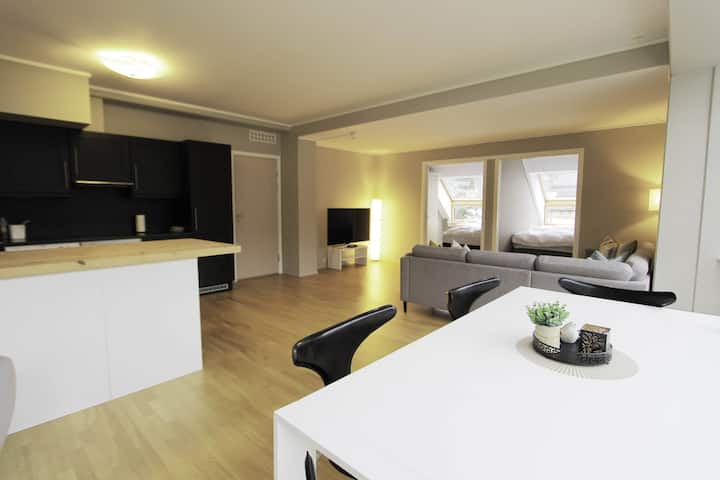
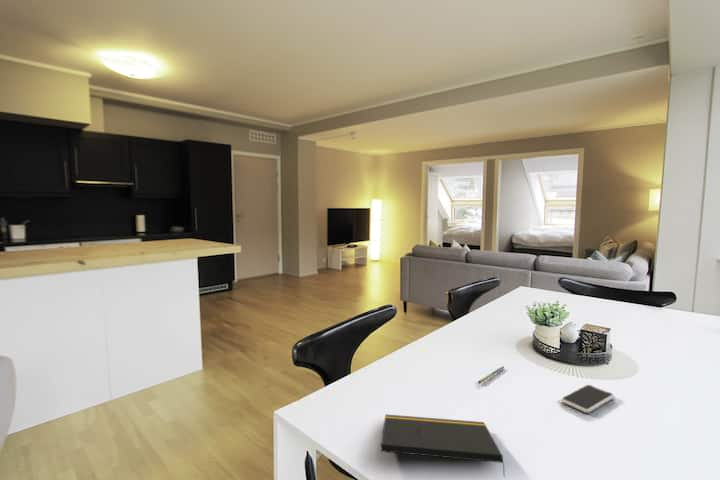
+ notepad [380,413,506,478]
+ smartphone [560,384,615,414]
+ pen [477,365,505,385]
